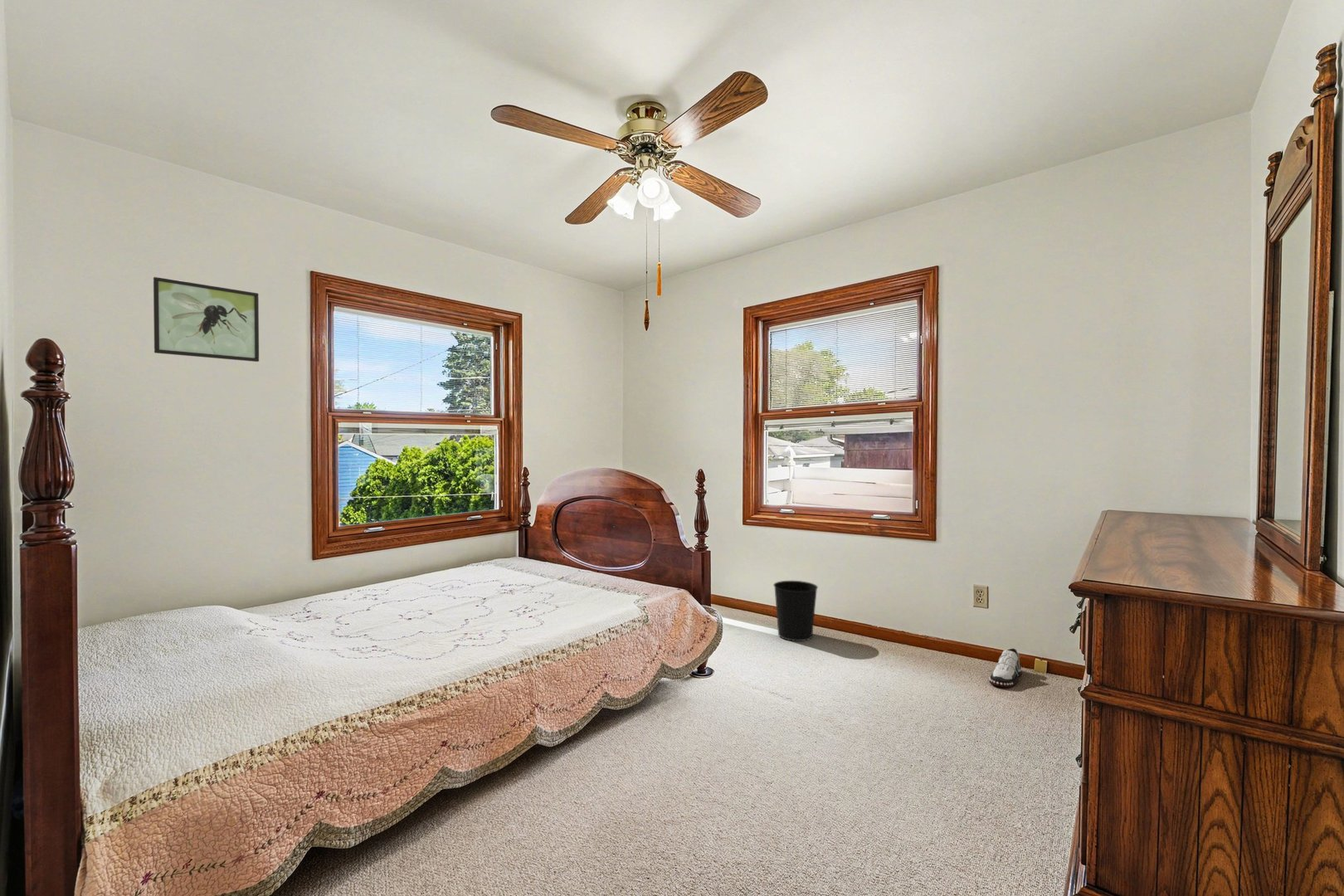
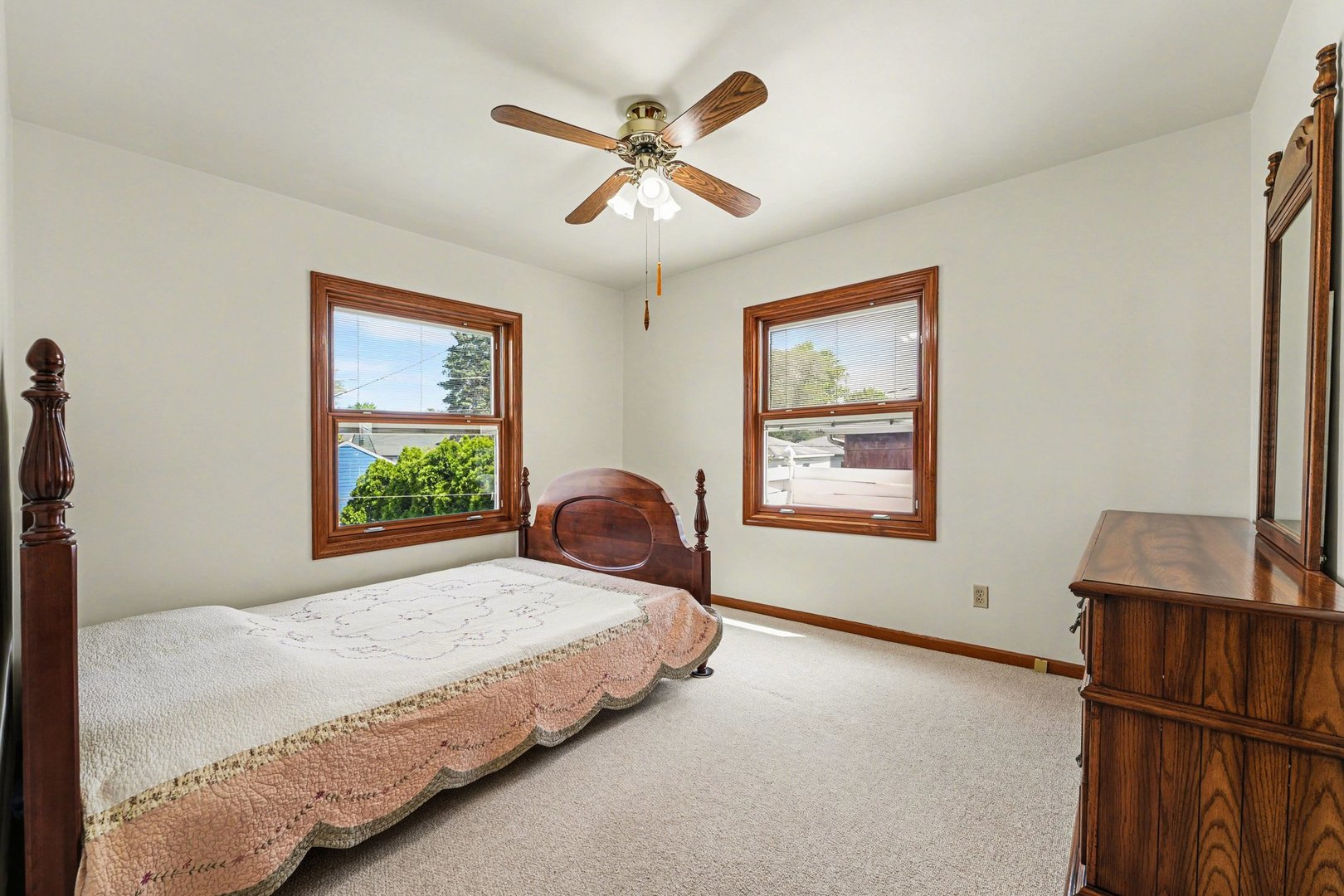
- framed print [153,276,260,363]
- wastebasket [772,580,819,642]
- shoe [988,648,1023,689]
